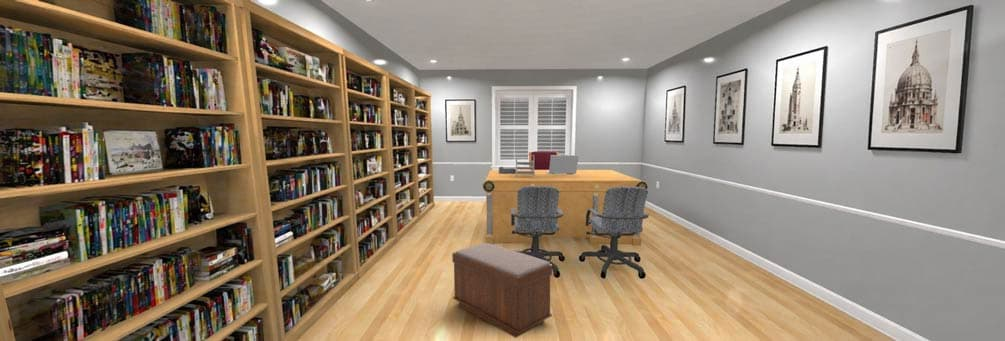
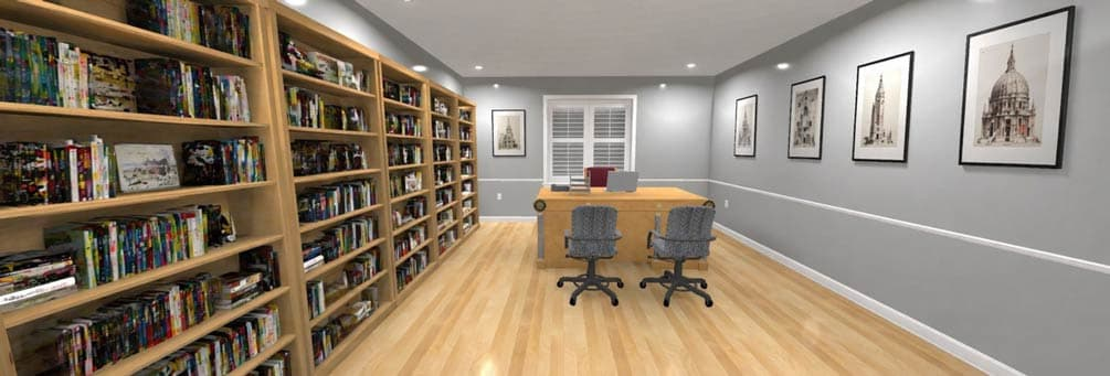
- bench [451,242,553,339]
